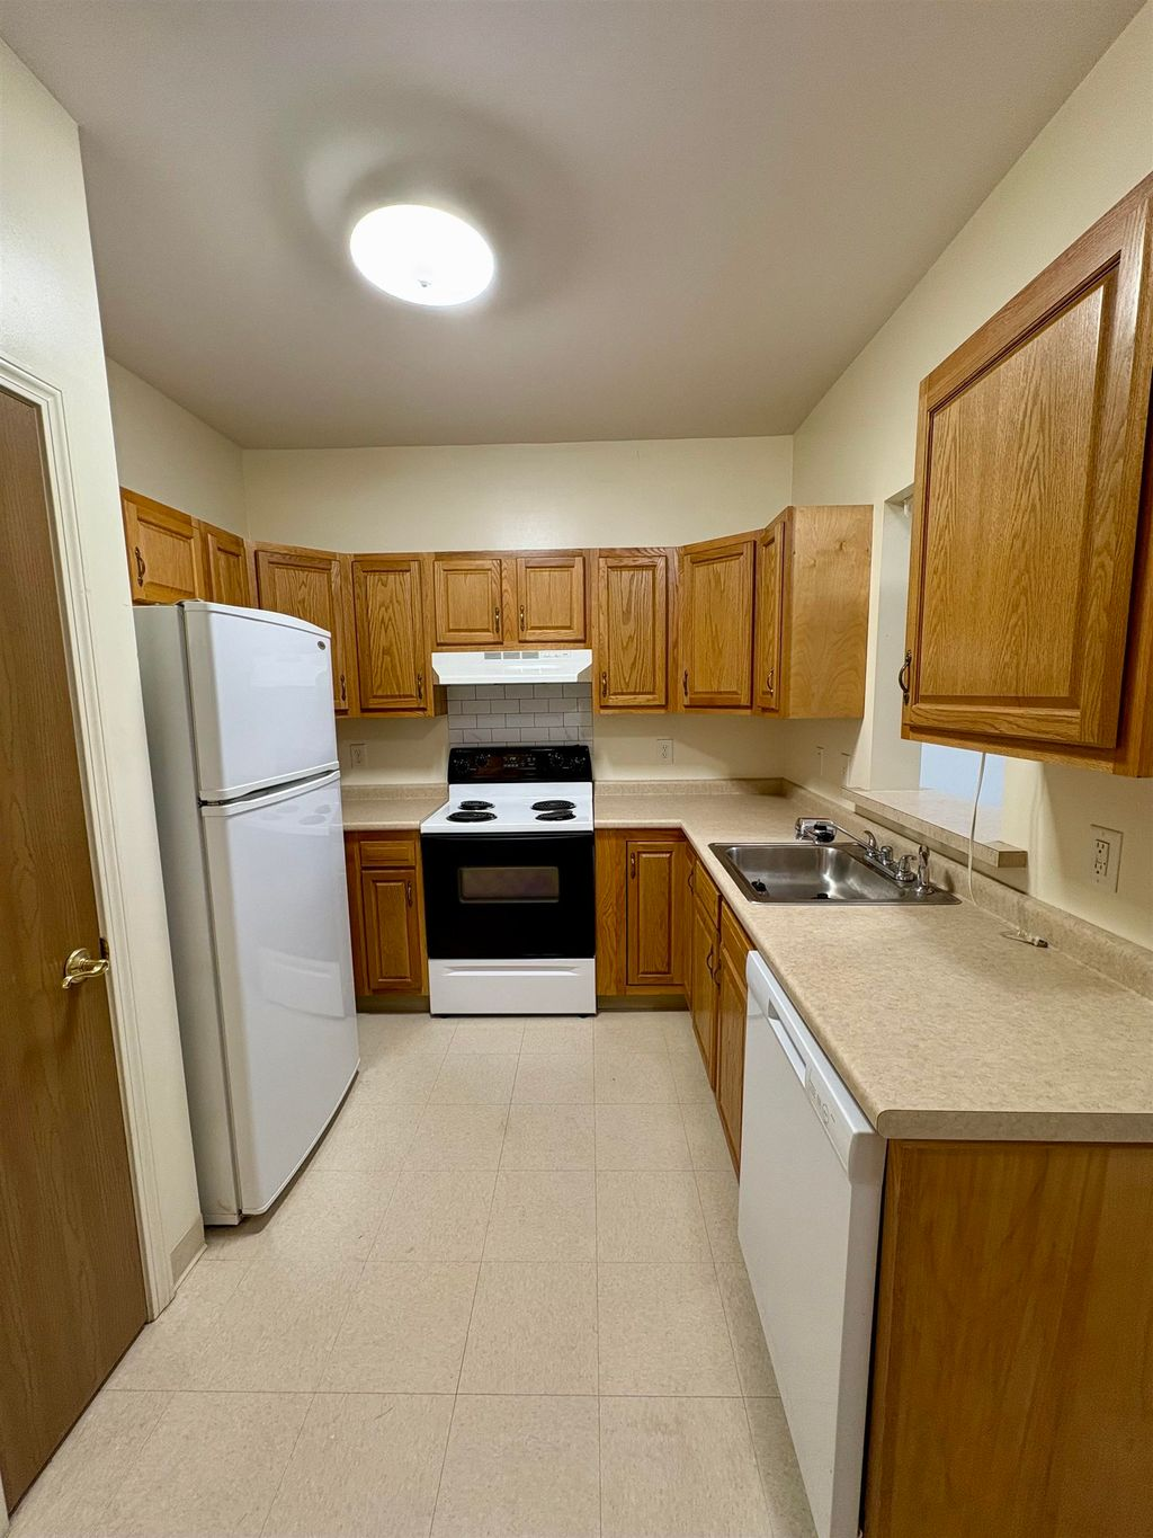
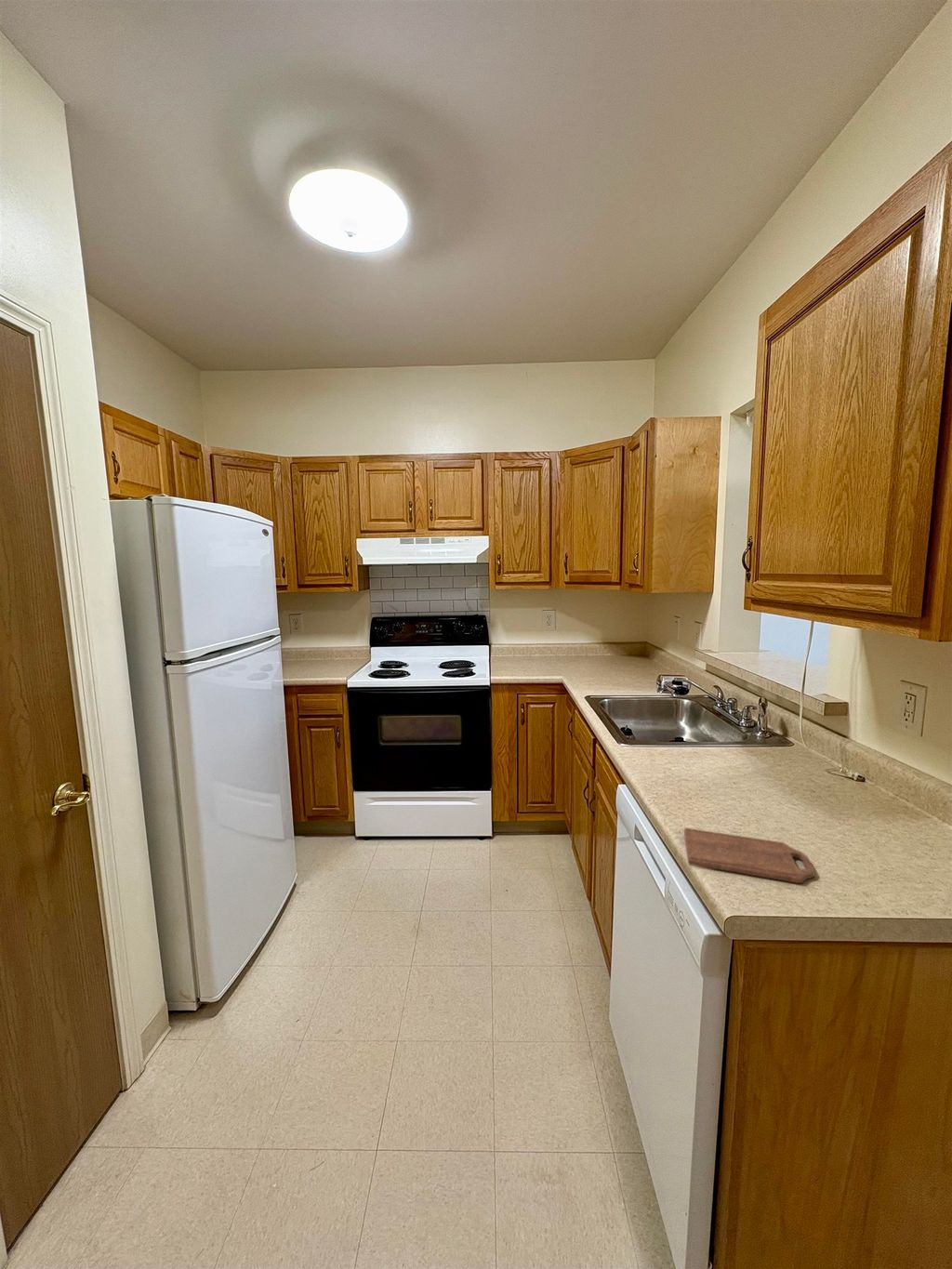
+ cutting board [683,827,816,884]
